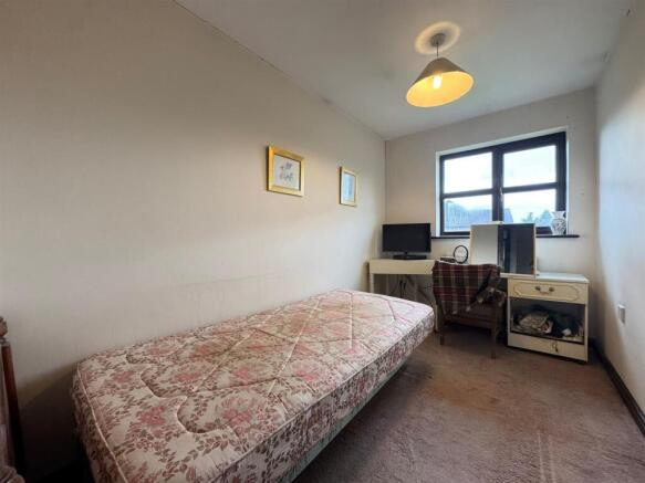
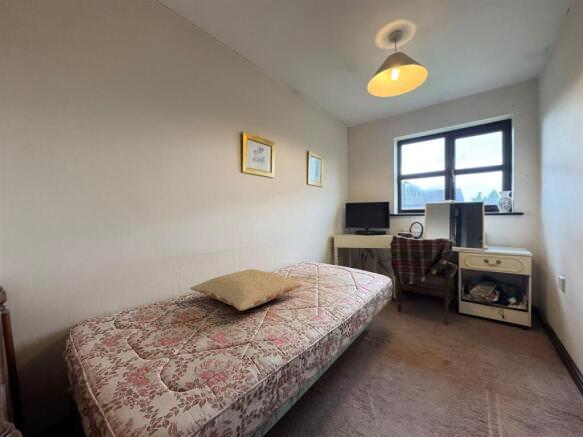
+ pillow [189,268,303,312]
